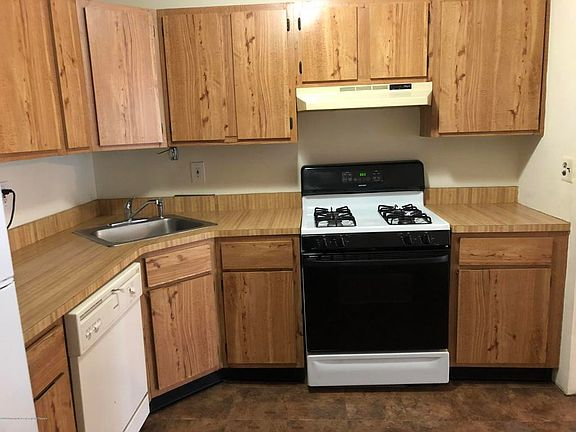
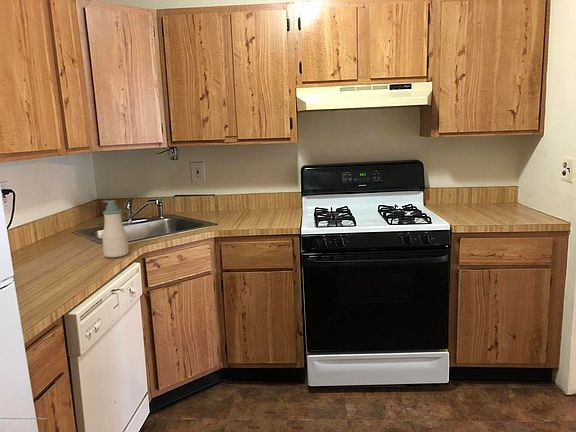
+ soap bottle [102,200,129,258]
